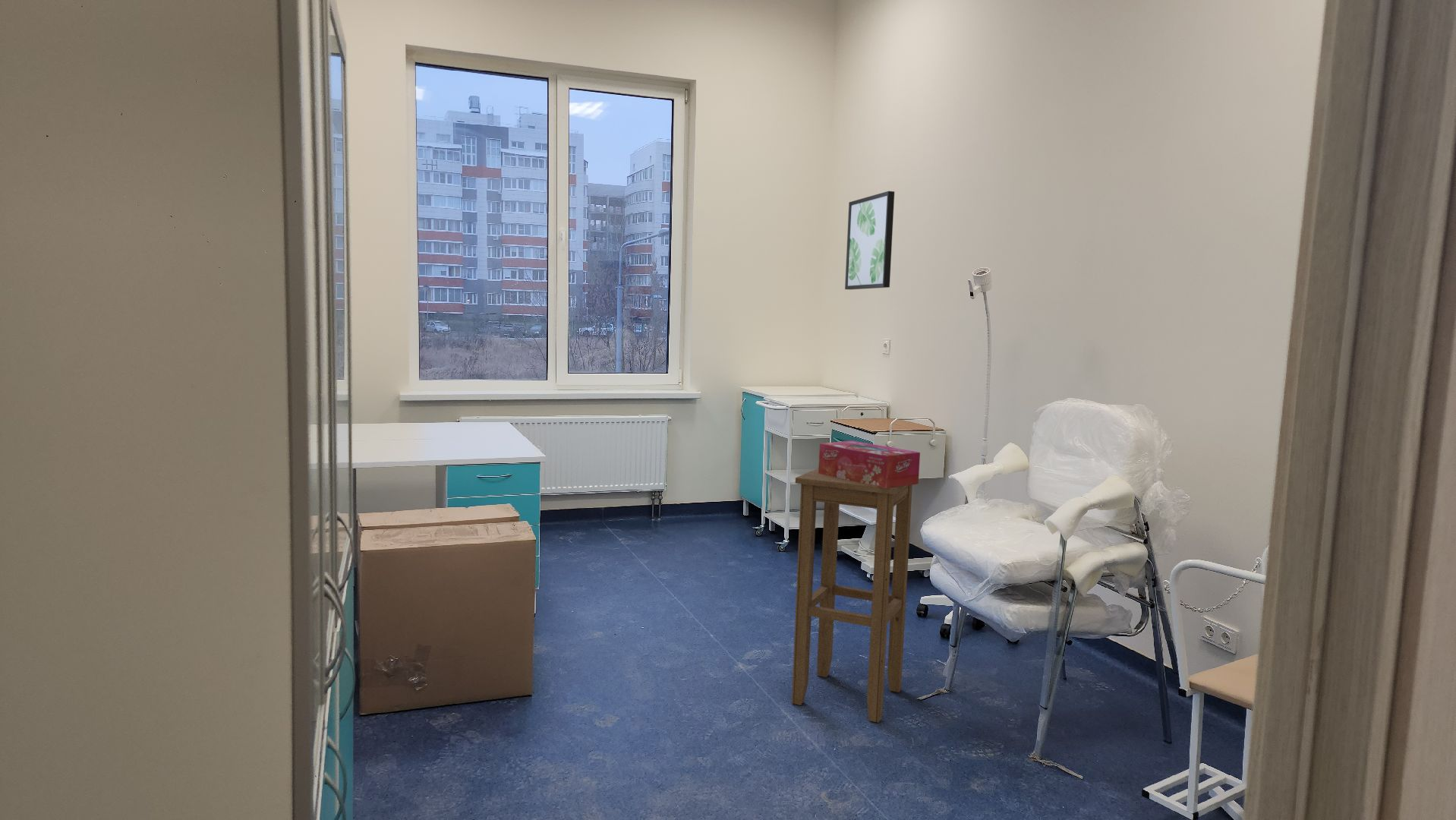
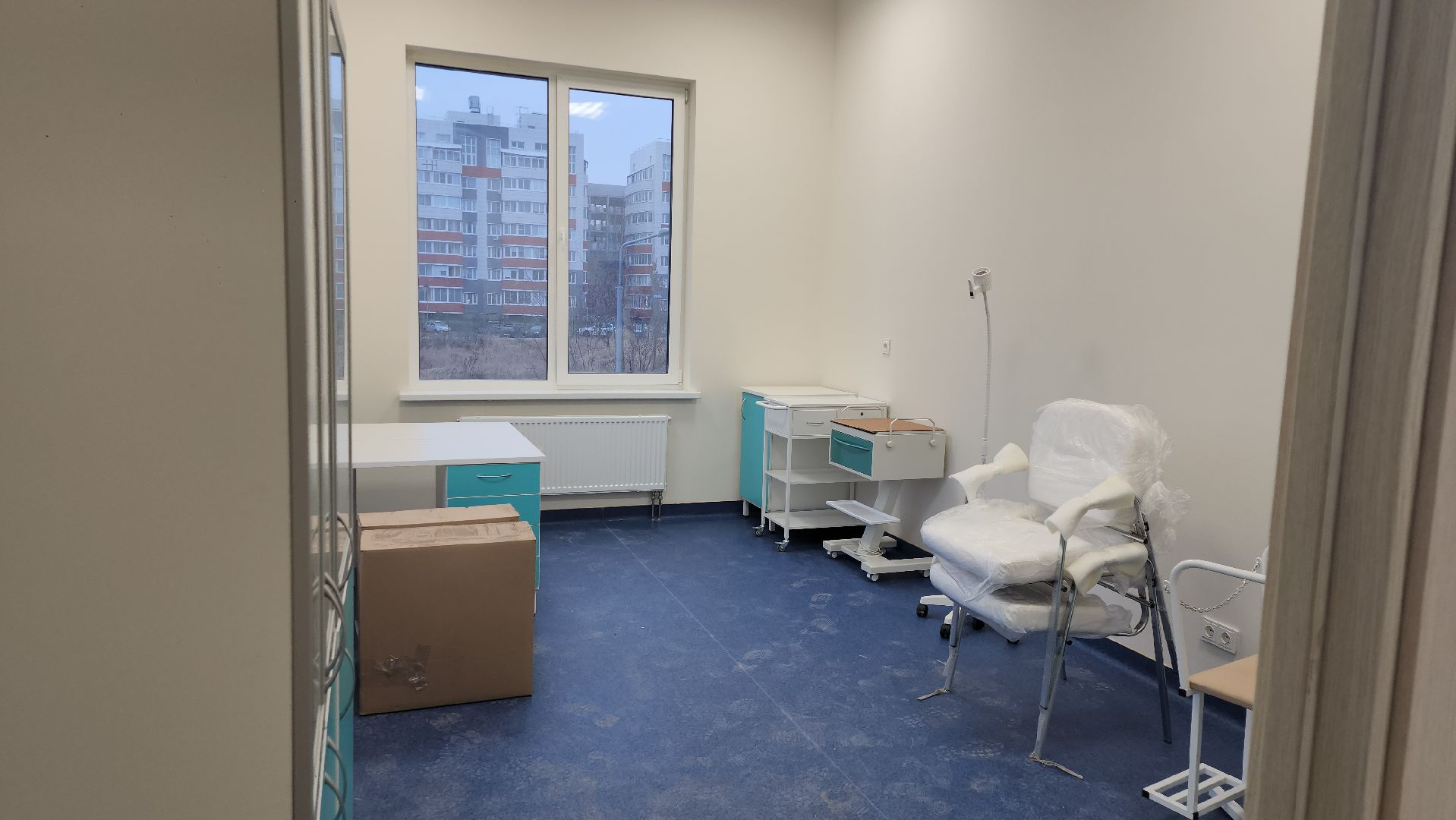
- tissue box [818,440,921,488]
- stool [791,468,913,724]
- wall art [844,191,895,290]
